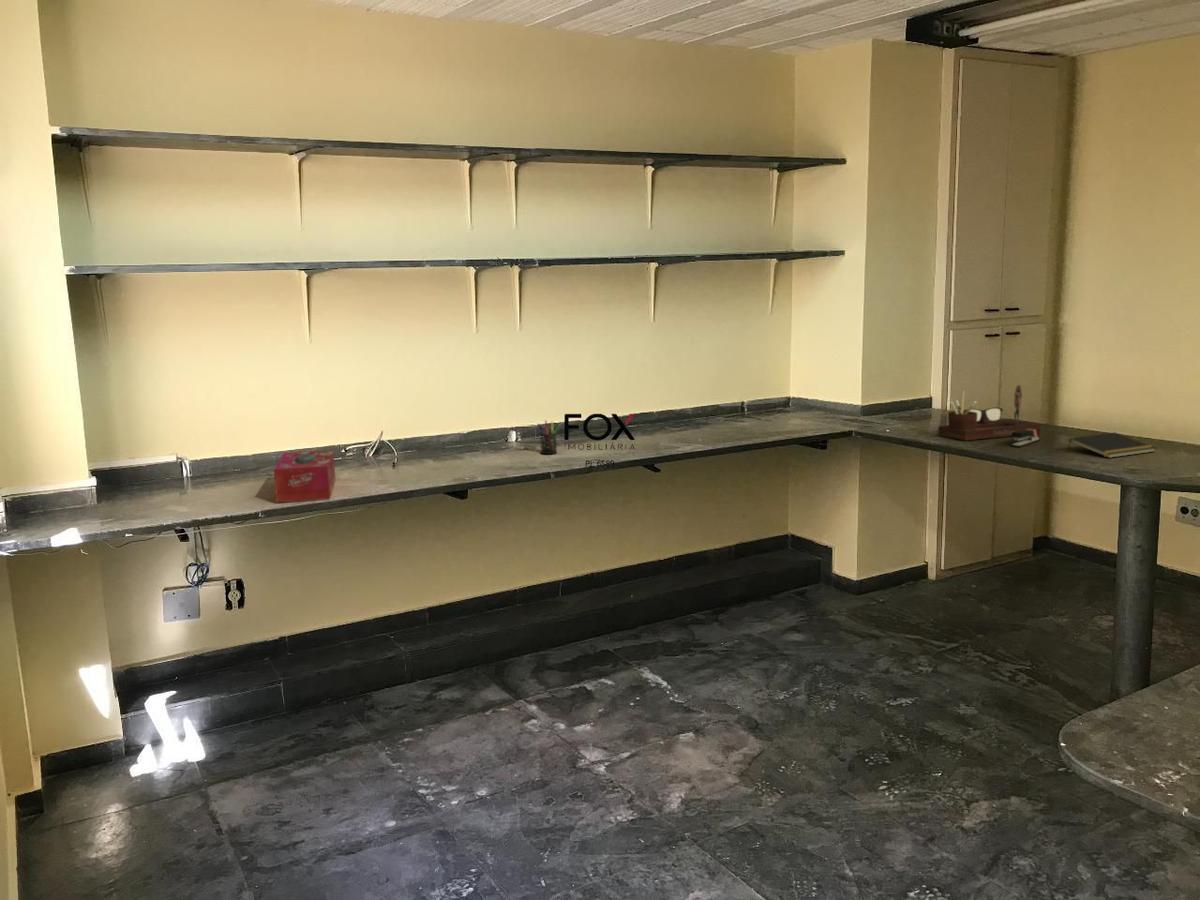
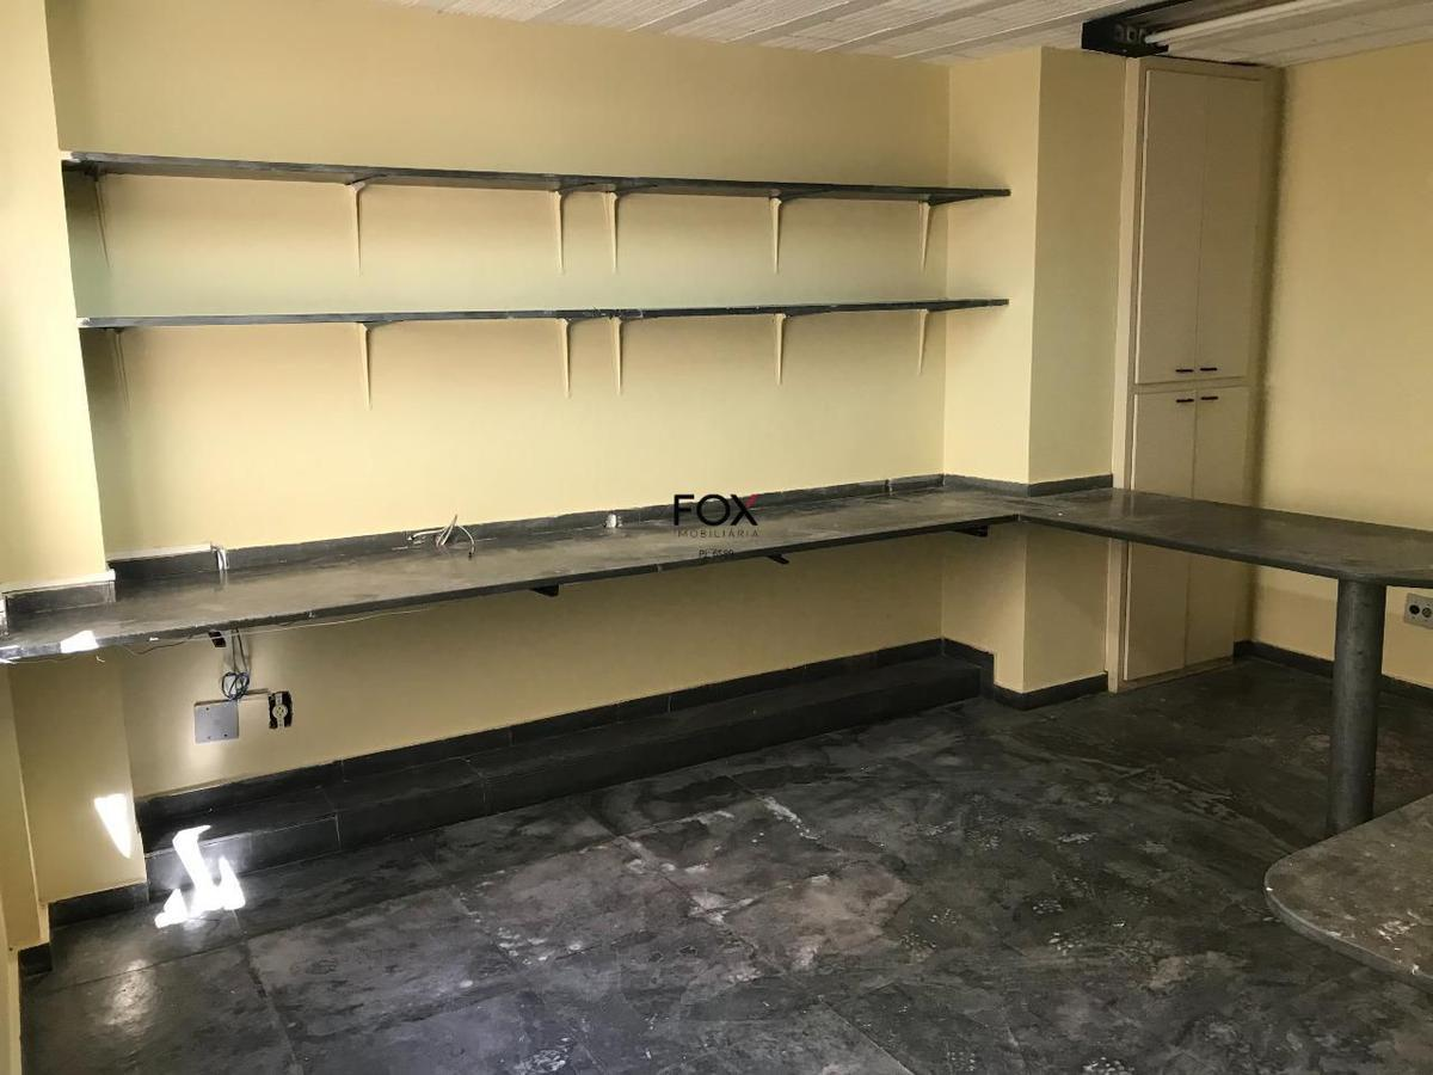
- notepad [1066,432,1156,459]
- tissue box [273,449,336,504]
- stapler [1010,428,1041,448]
- desk organizer [937,384,1042,442]
- pen holder [536,419,561,455]
